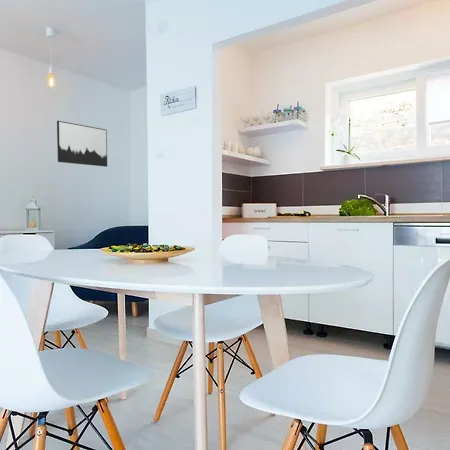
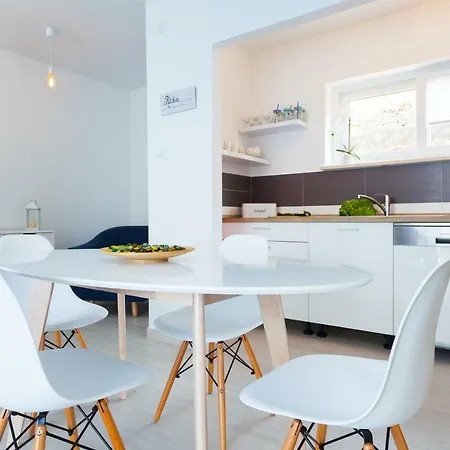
- wall art [56,120,108,168]
